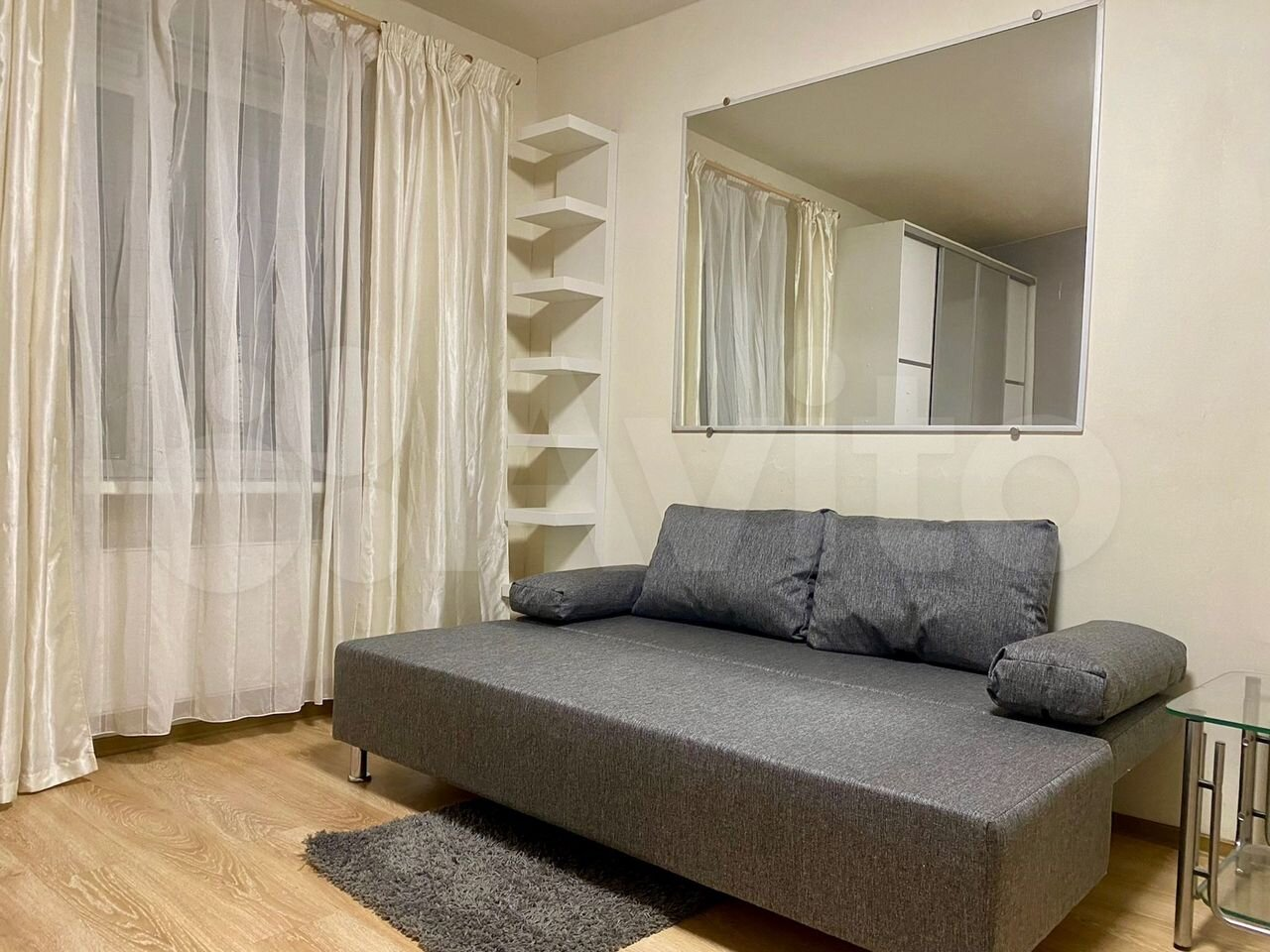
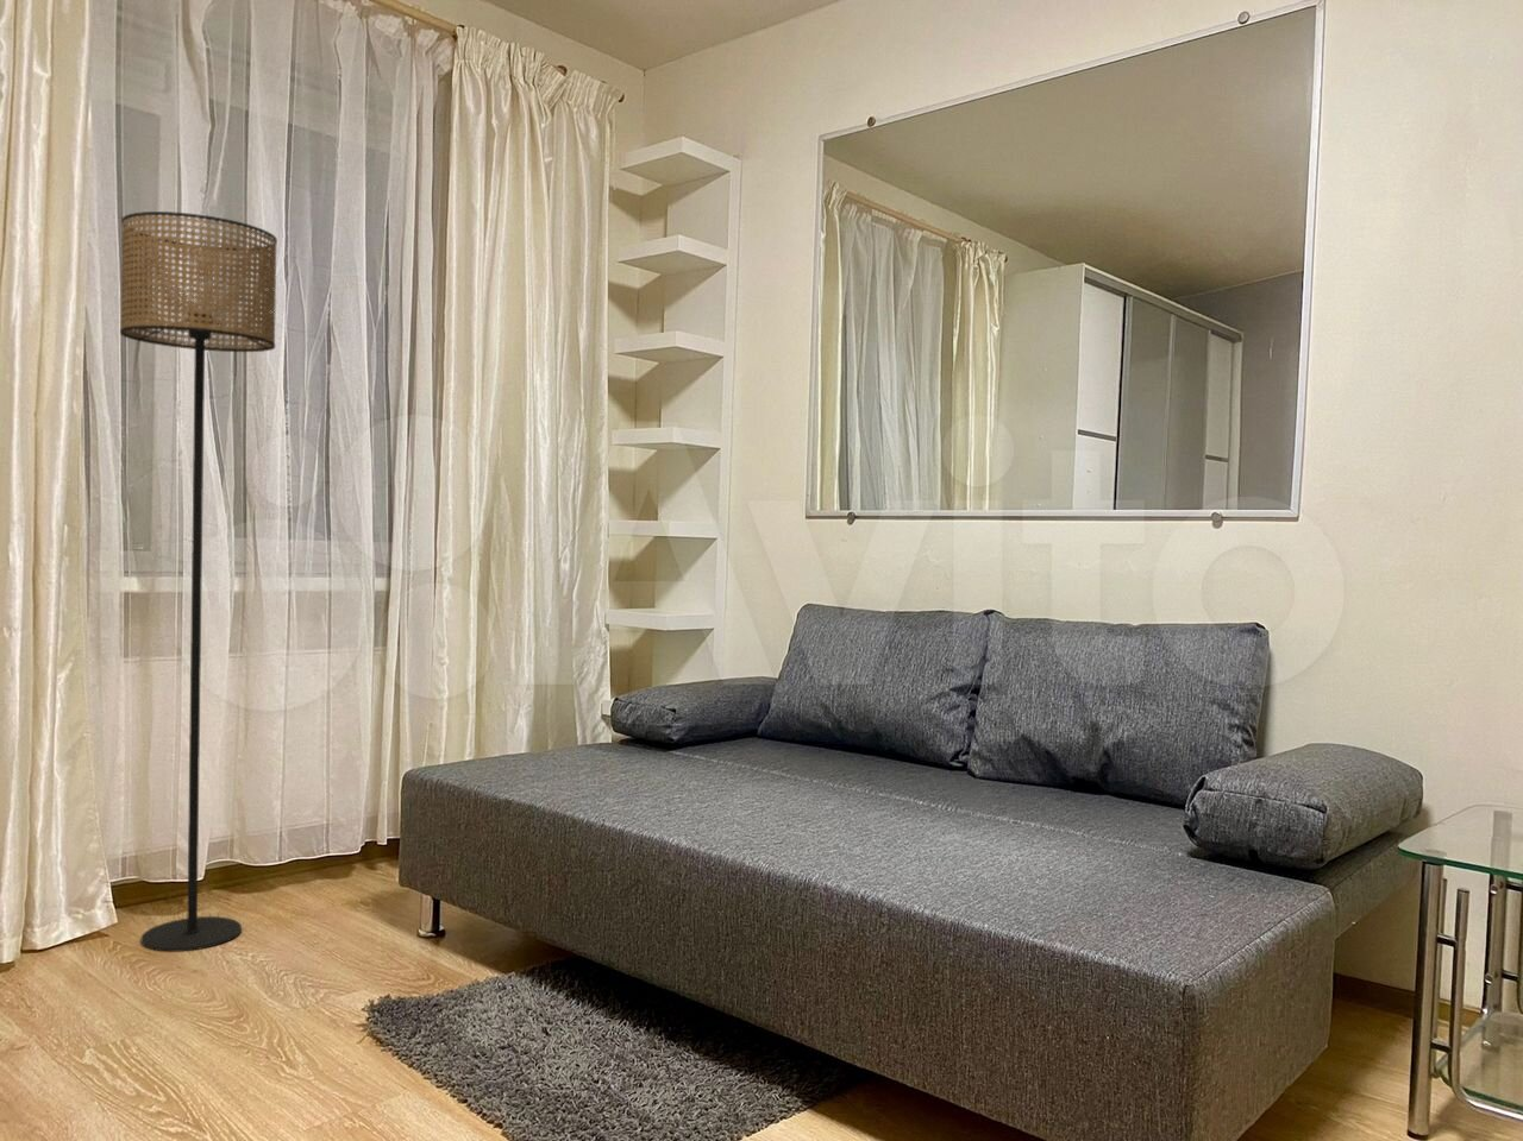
+ floor lamp [119,211,278,953]
